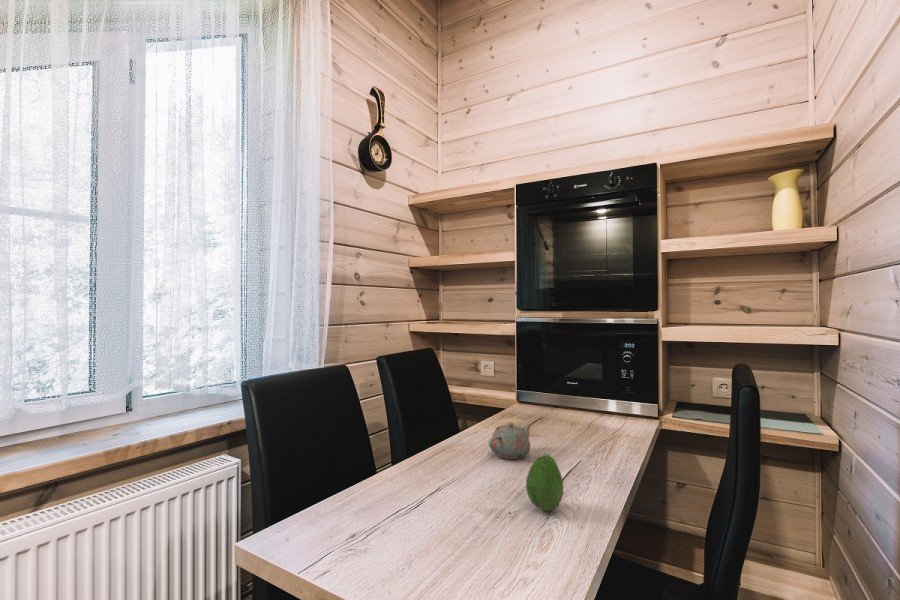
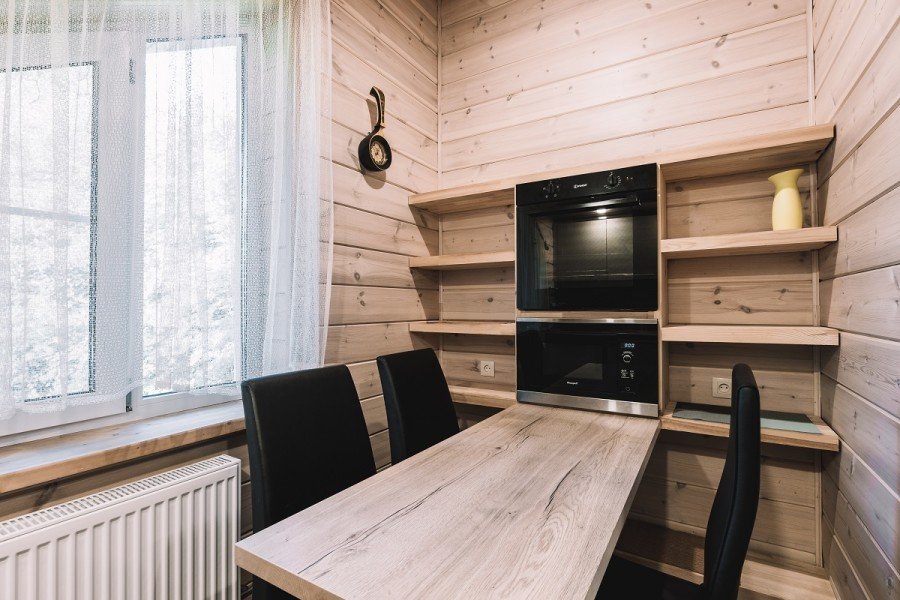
- teapot [488,422,533,460]
- fruit [525,454,564,512]
